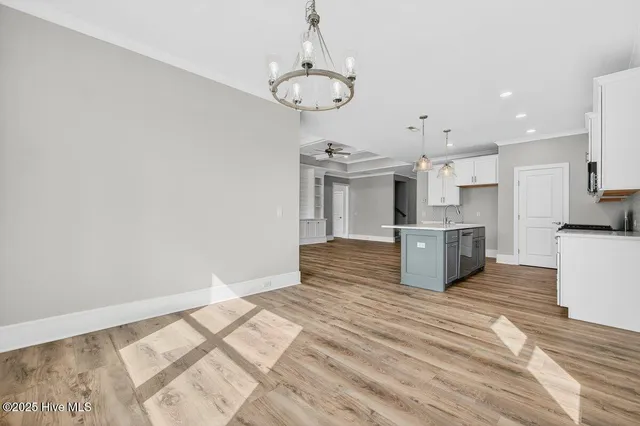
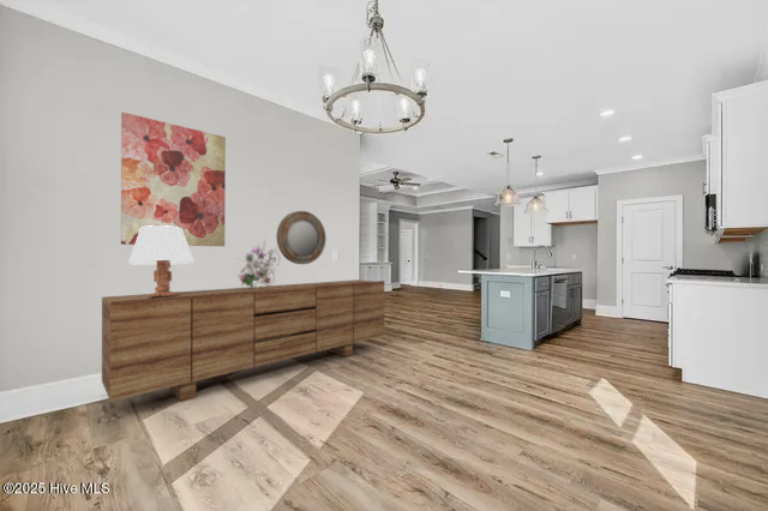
+ sideboard [101,278,385,403]
+ table lamp [127,226,194,296]
+ bouquet [236,240,284,288]
+ wall art [120,110,227,247]
+ home mirror [275,210,326,265]
